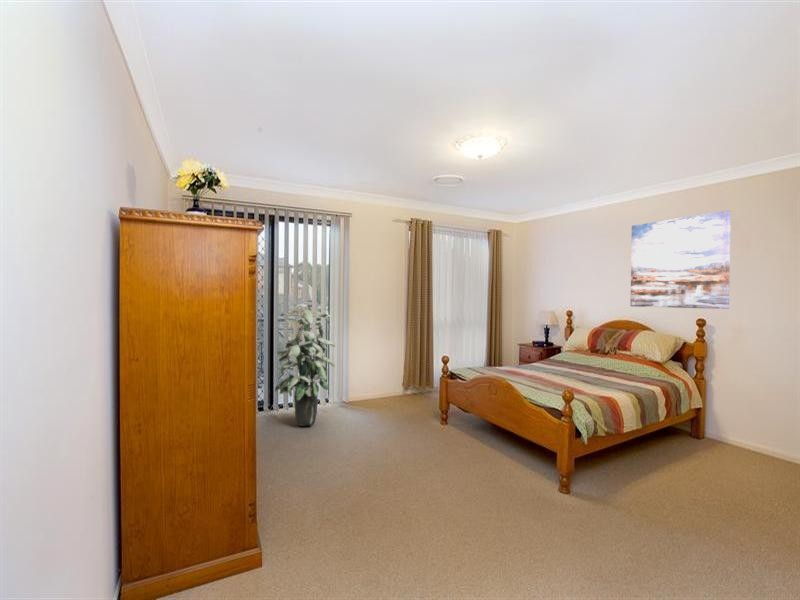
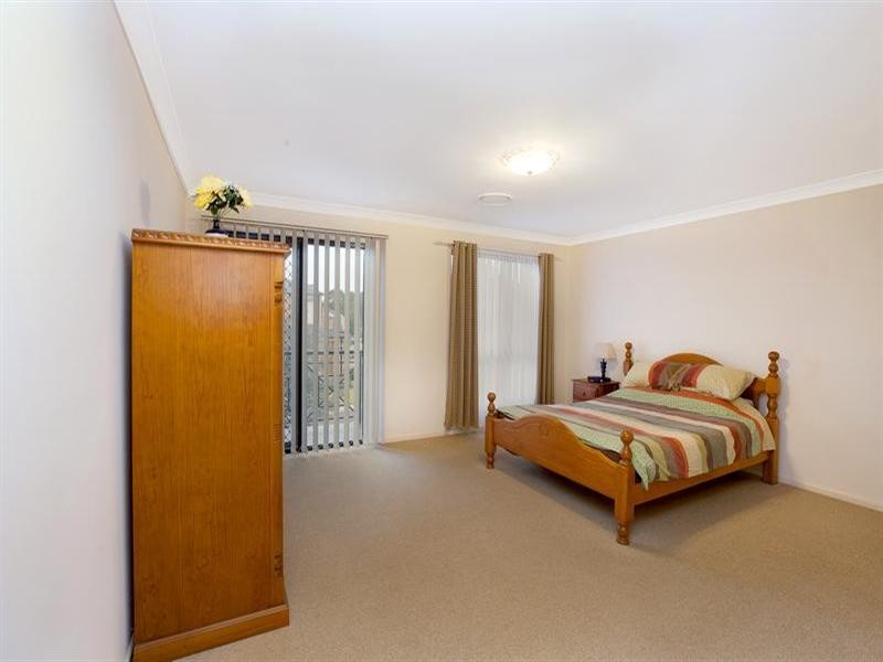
- wall art [630,209,732,310]
- indoor plant [274,303,336,427]
